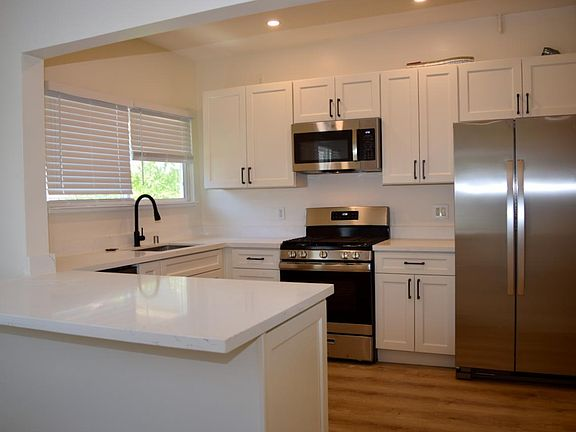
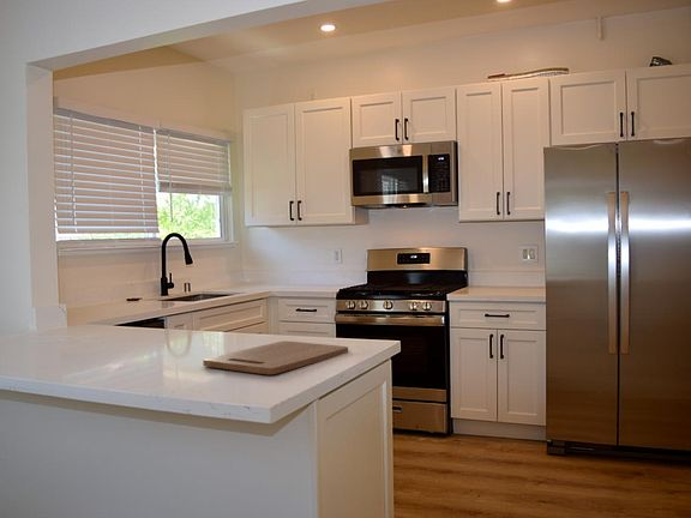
+ cutting board [202,341,349,375]
